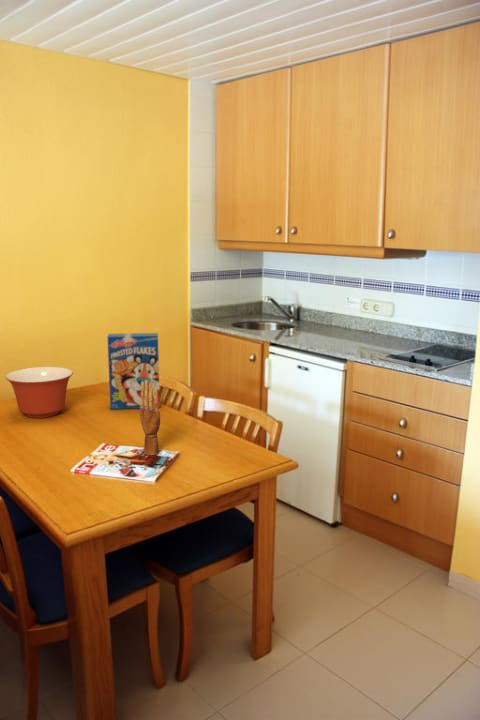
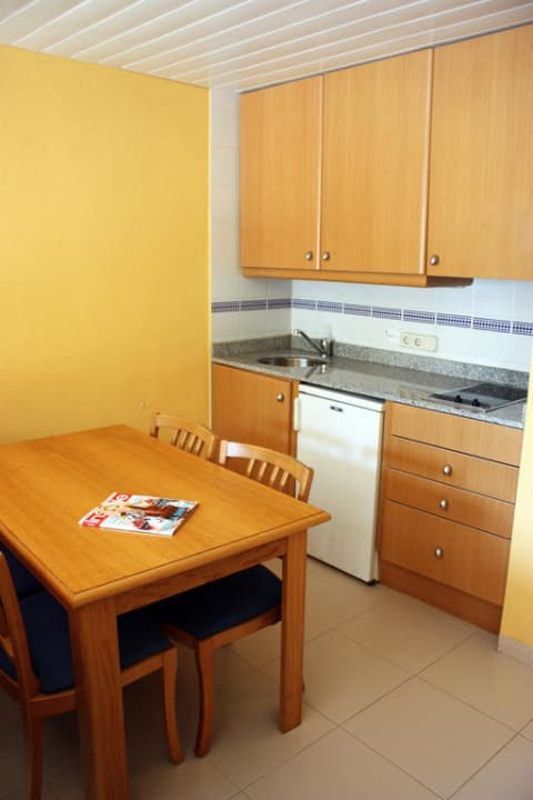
- cereal box [106,332,161,410]
- mixing bowl [5,366,74,419]
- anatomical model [139,380,161,456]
